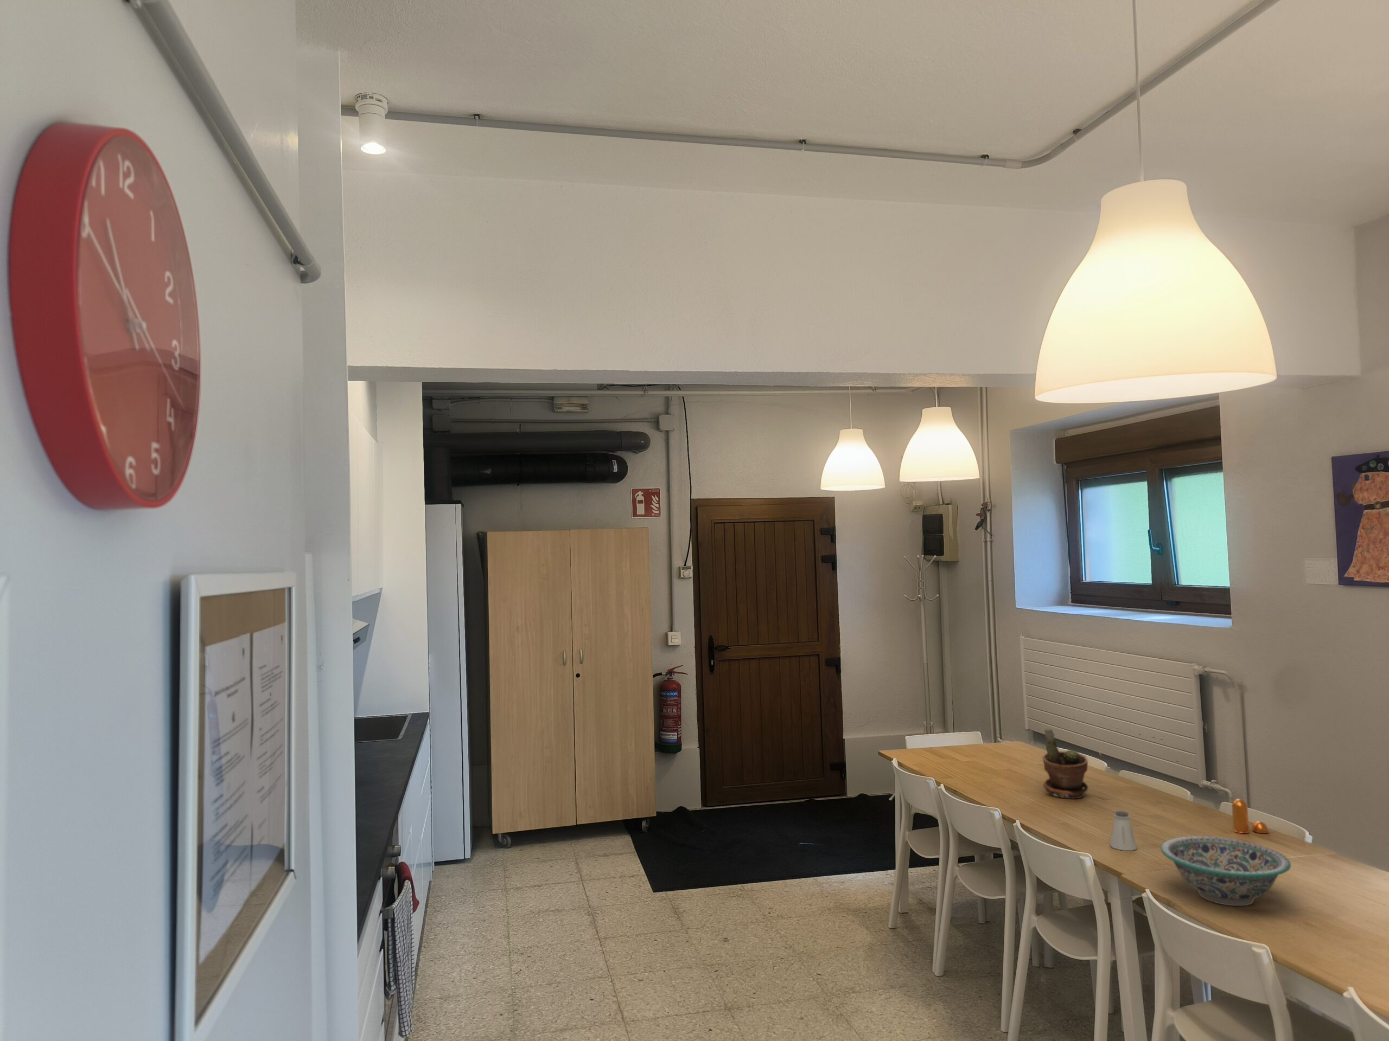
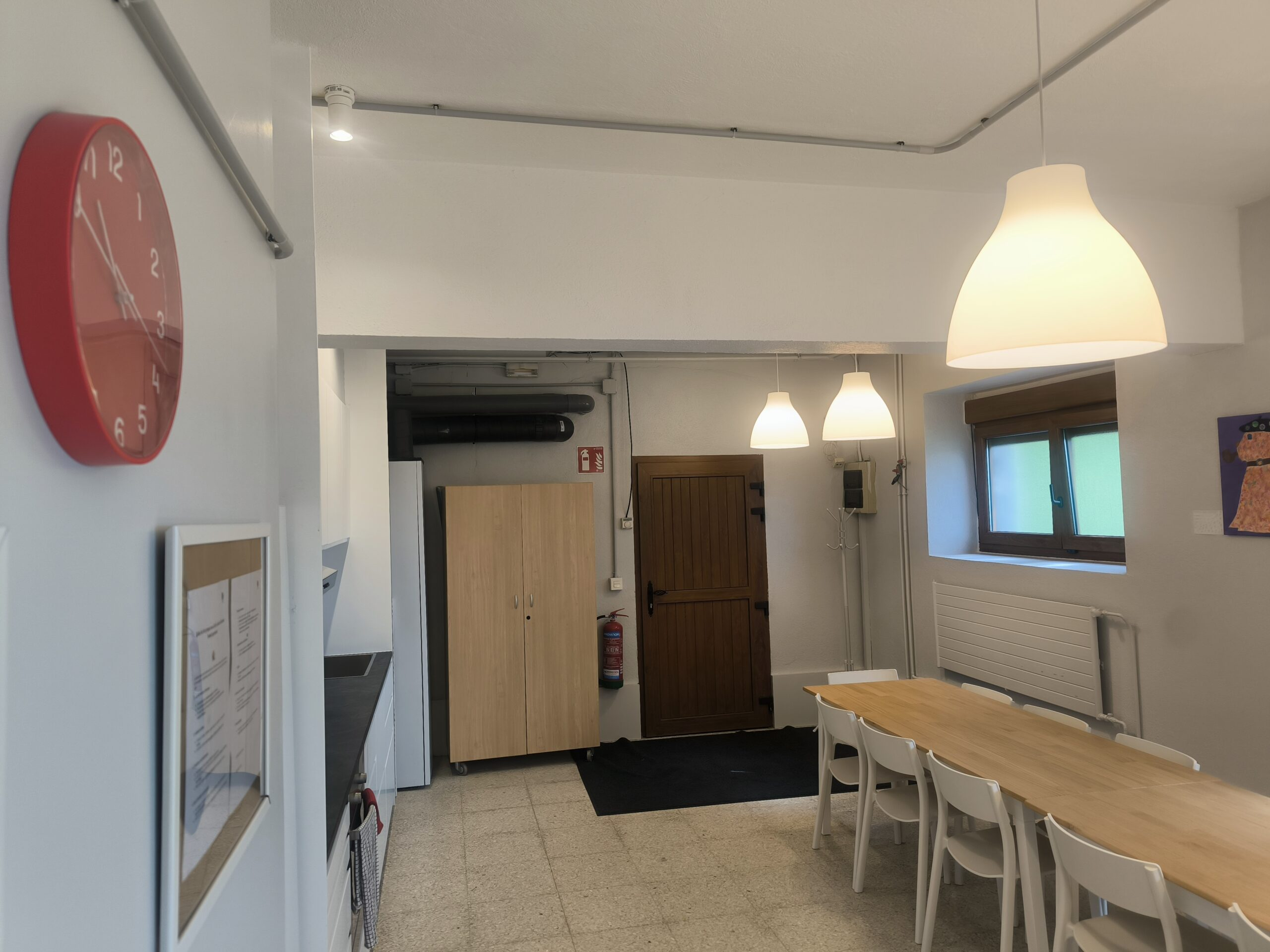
- saltshaker [1110,810,1137,851]
- decorative bowl [1160,837,1292,907]
- pepper shaker [1232,798,1269,834]
- potted plant [1042,726,1089,799]
